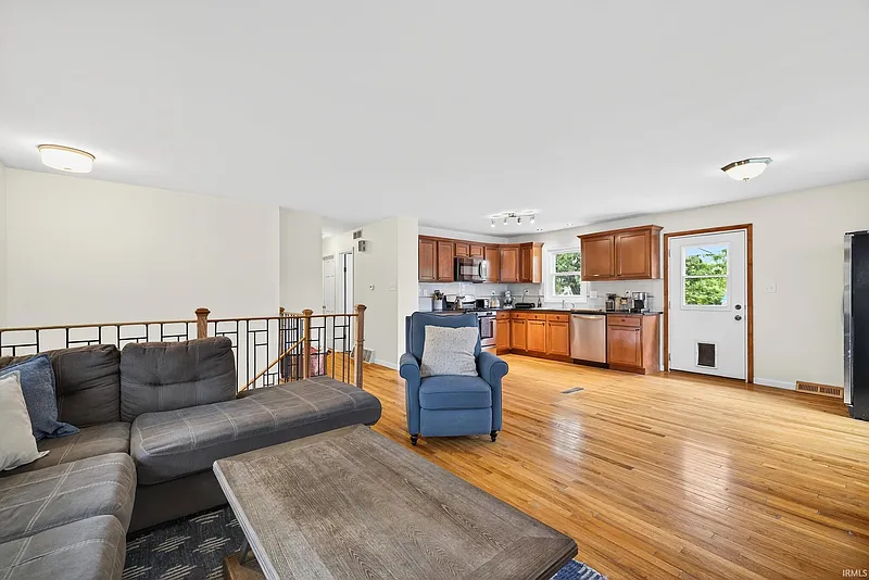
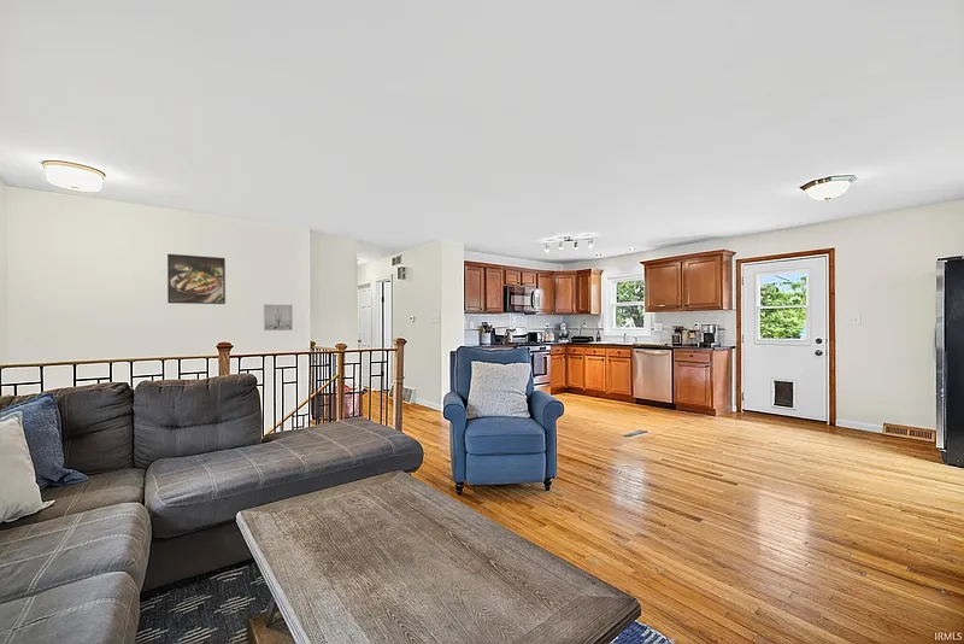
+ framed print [166,253,227,305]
+ wall art [263,303,294,332]
